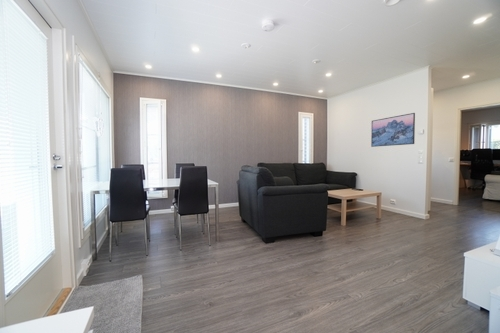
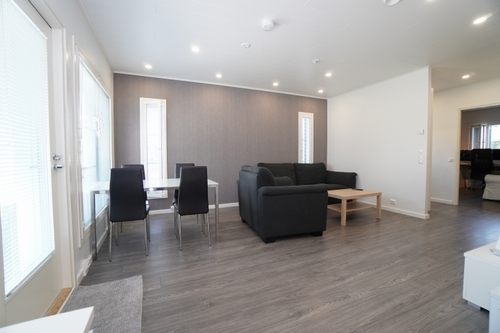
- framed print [370,112,416,148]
